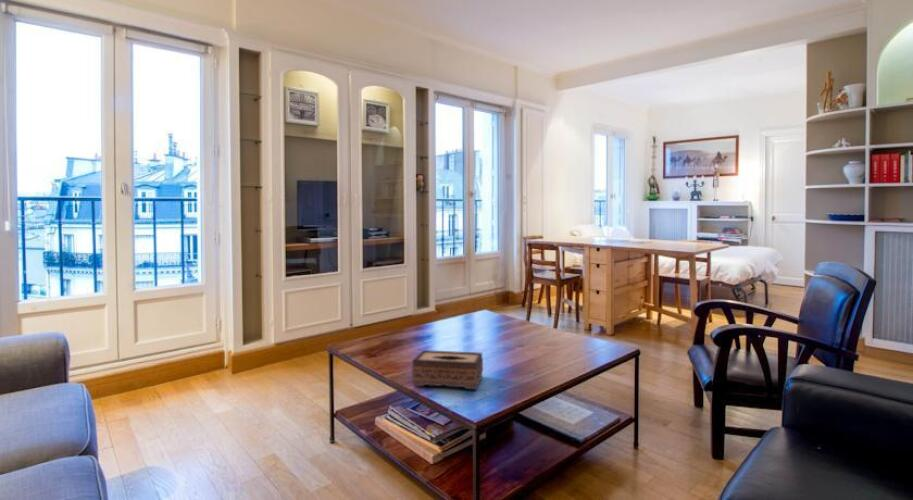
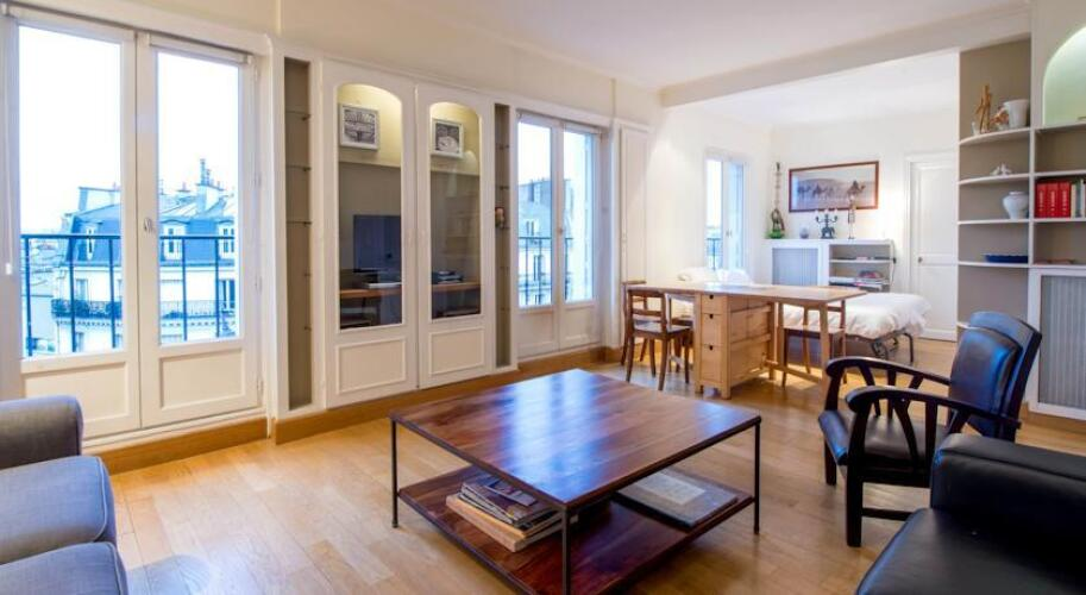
- tissue box [411,349,484,390]
